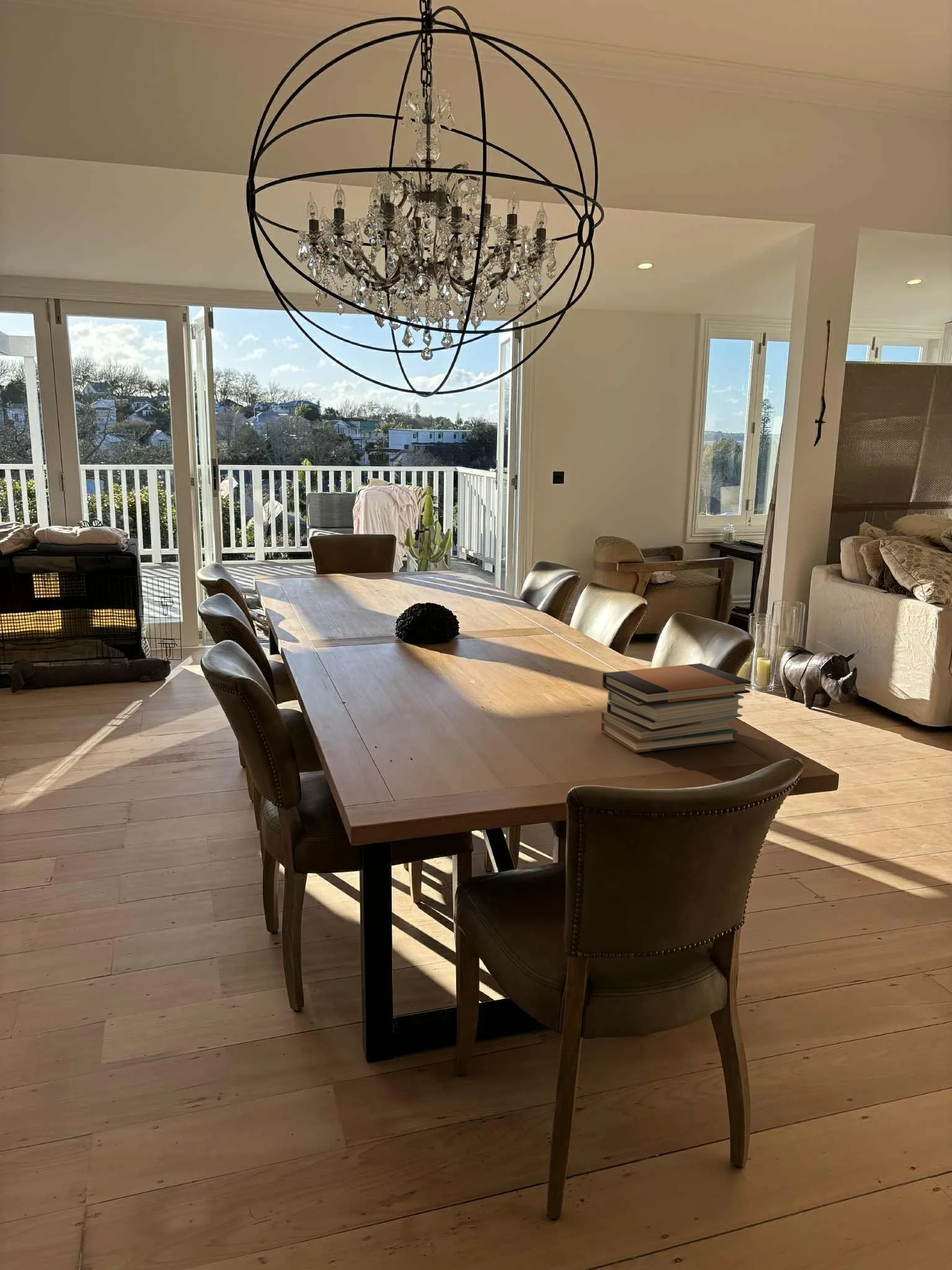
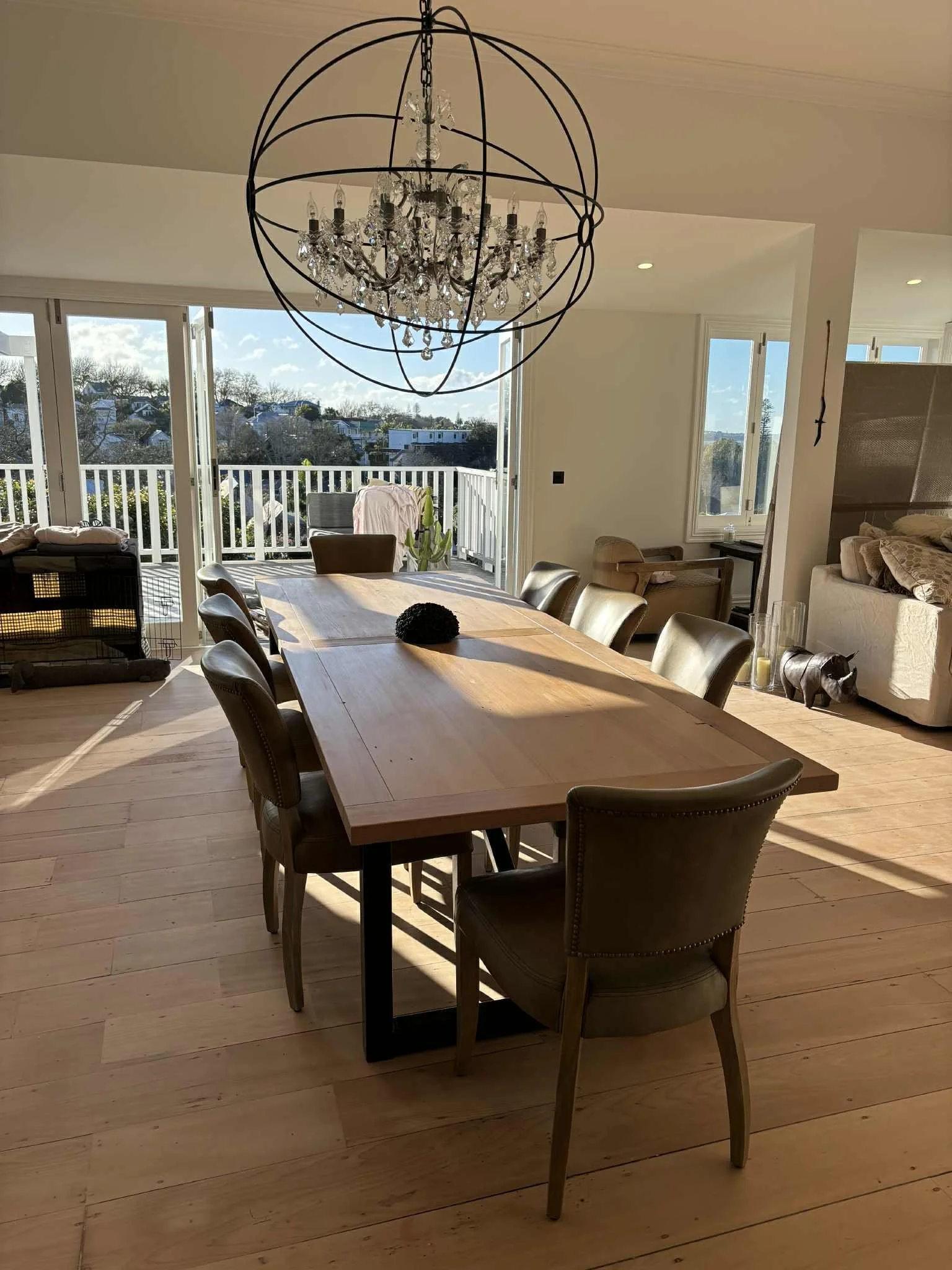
- book stack [600,663,751,753]
